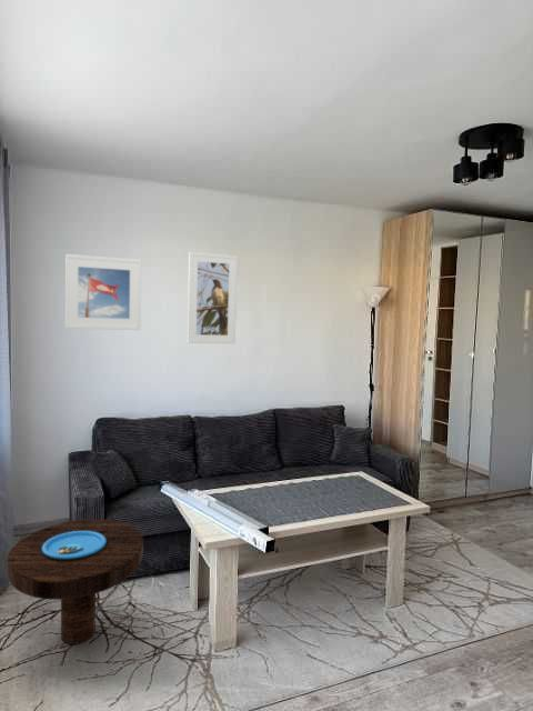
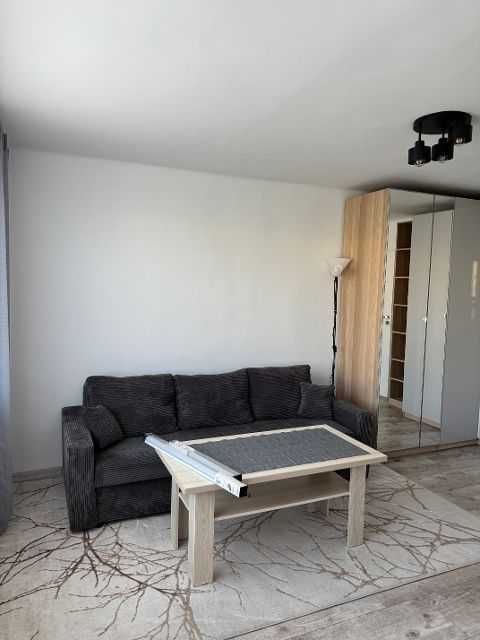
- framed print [187,251,239,344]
- side table [7,518,144,645]
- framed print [64,253,142,331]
